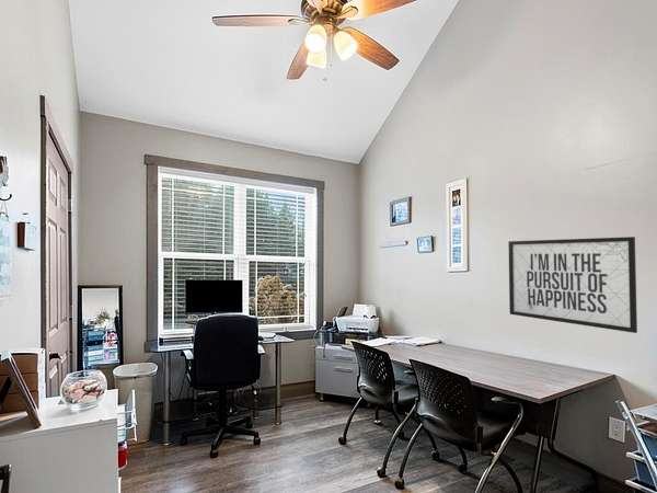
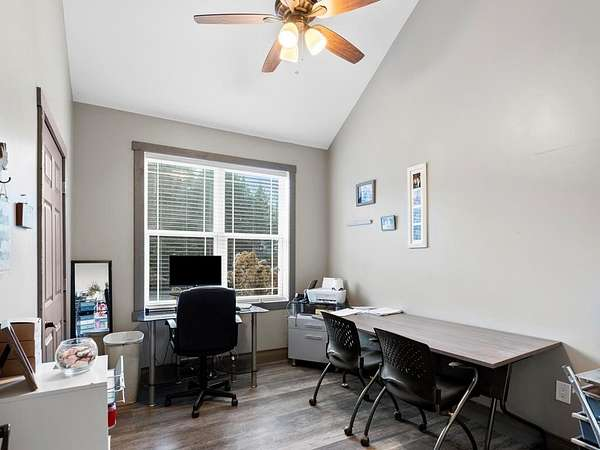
- mirror [507,236,638,334]
